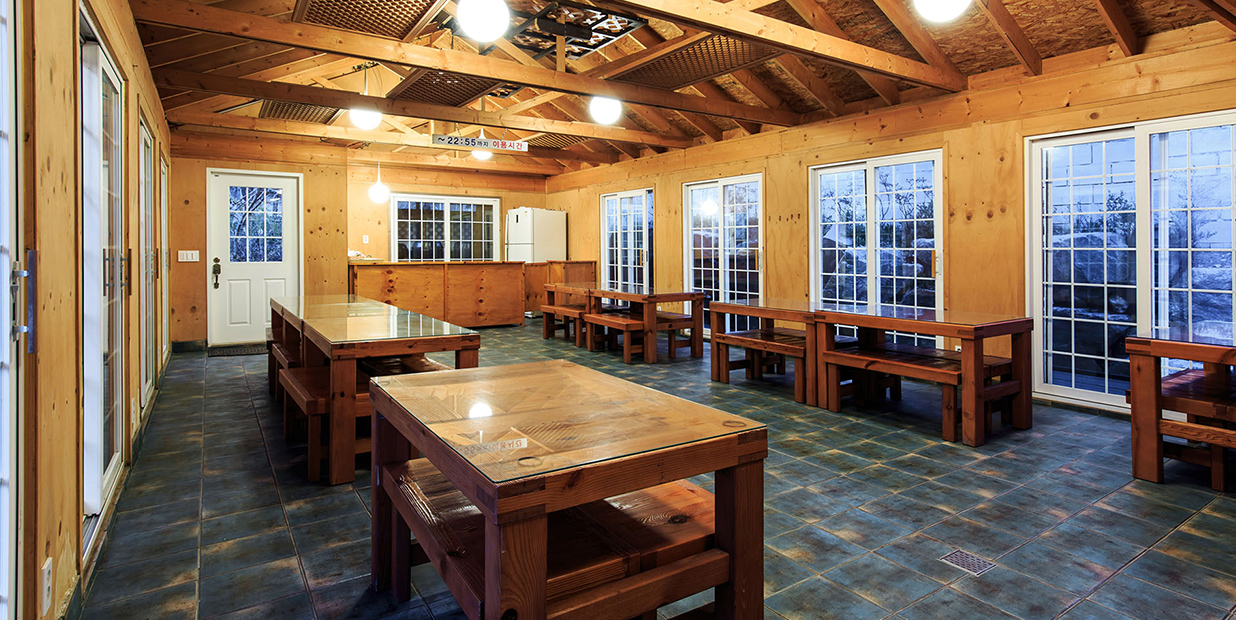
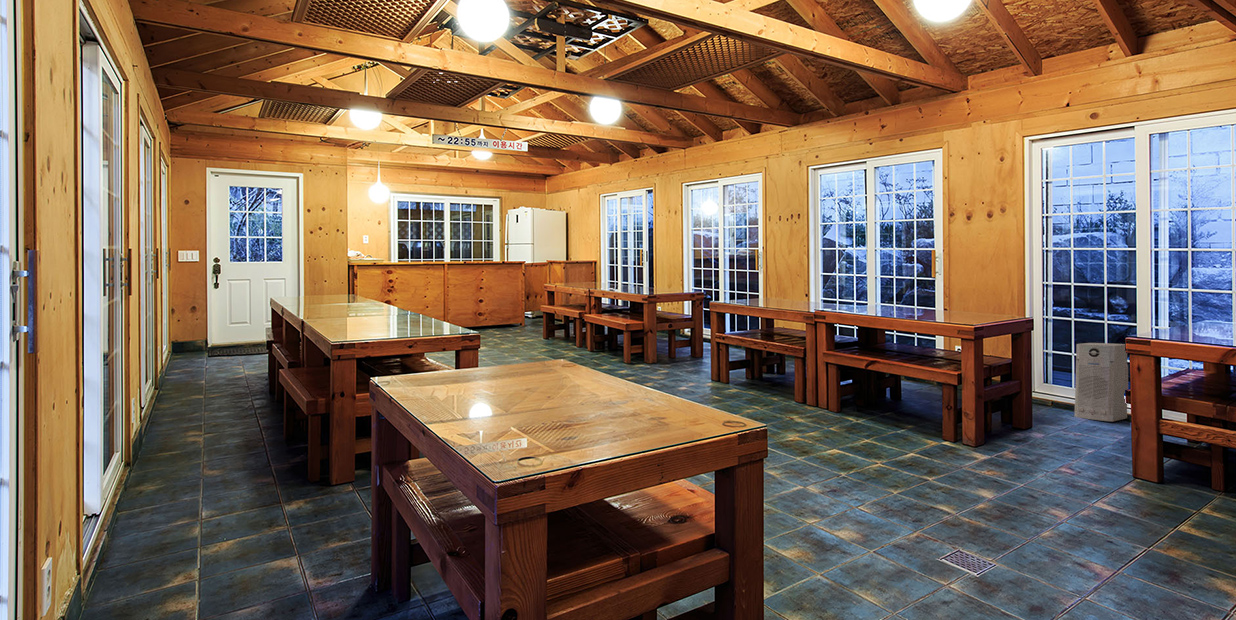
+ air purifier [1073,342,1129,423]
